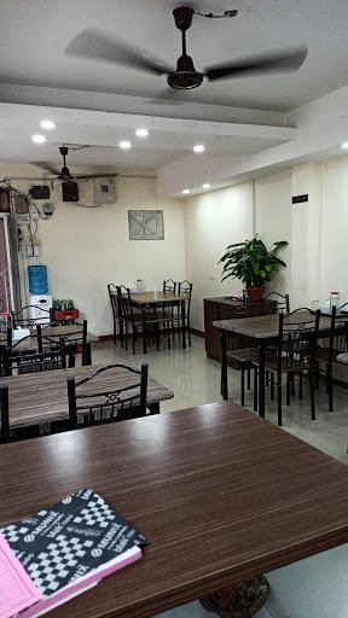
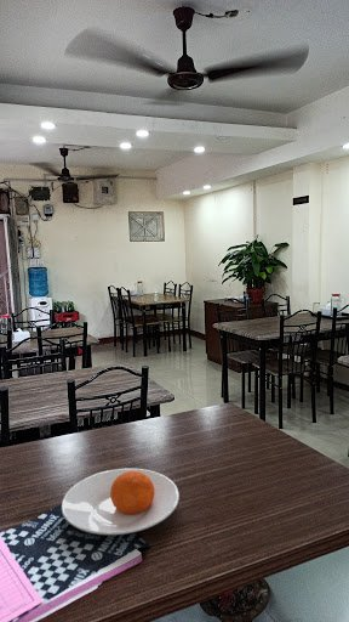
+ plate [61,468,181,536]
